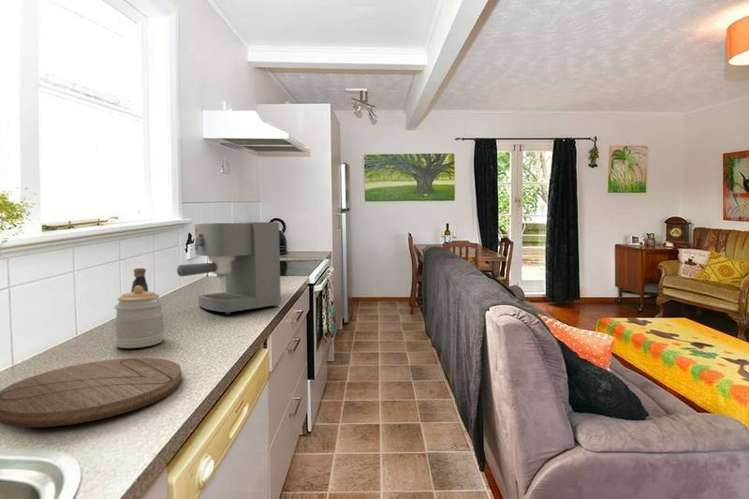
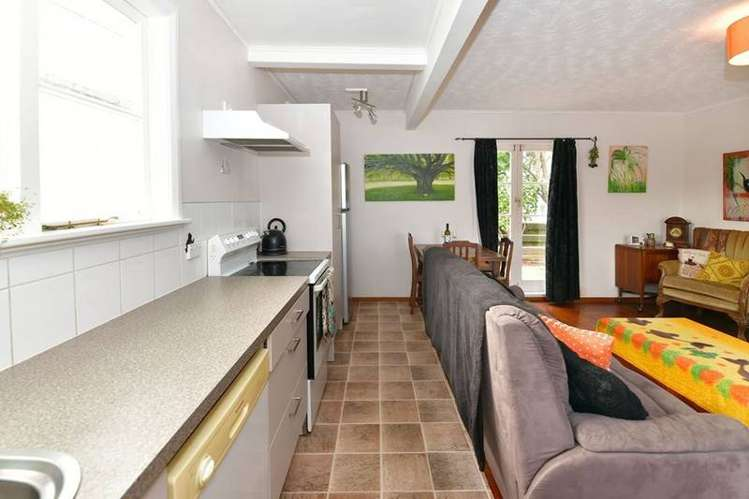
- coffee maker [176,221,282,315]
- jar [113,286,165,349]
- cutting board [0,357,183,428]
- bottle [130,267,150,293]
